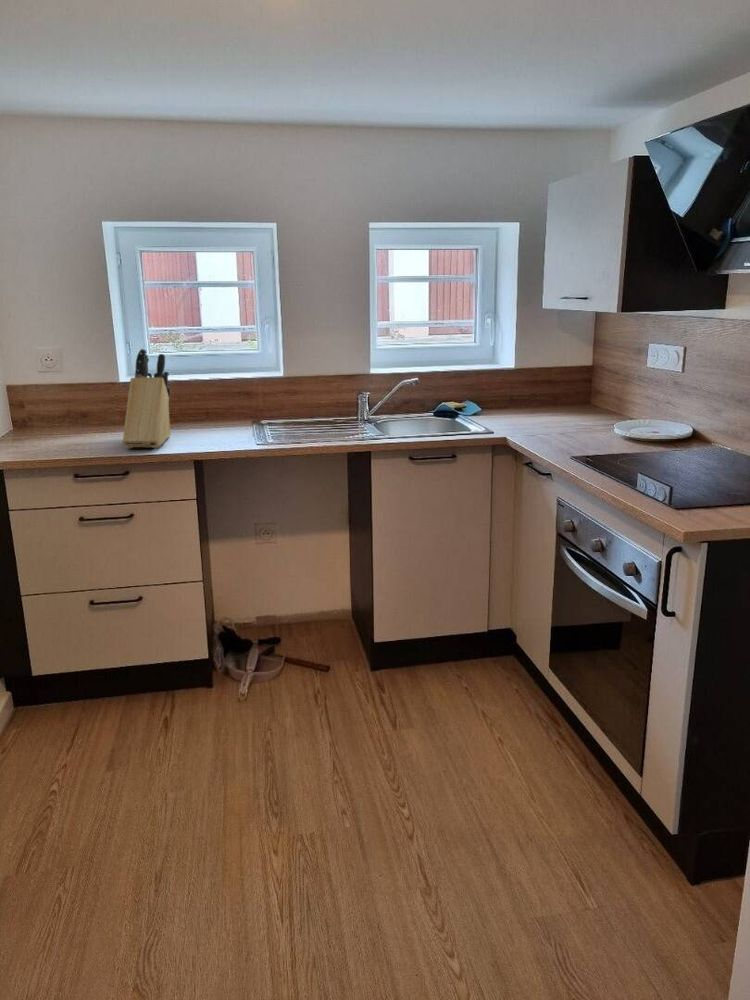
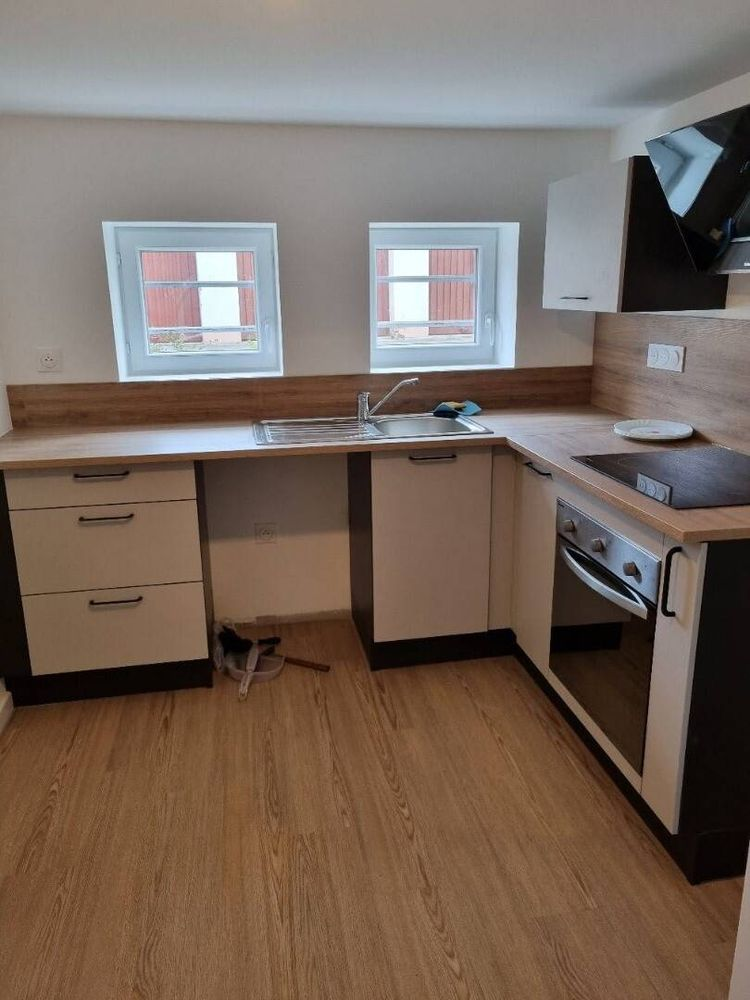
- knife block [122,348,172,449]
